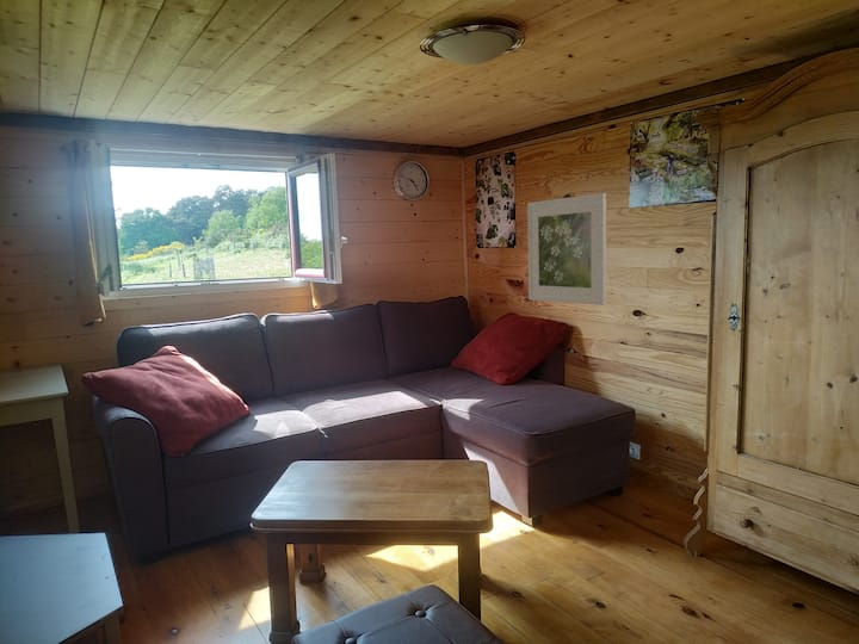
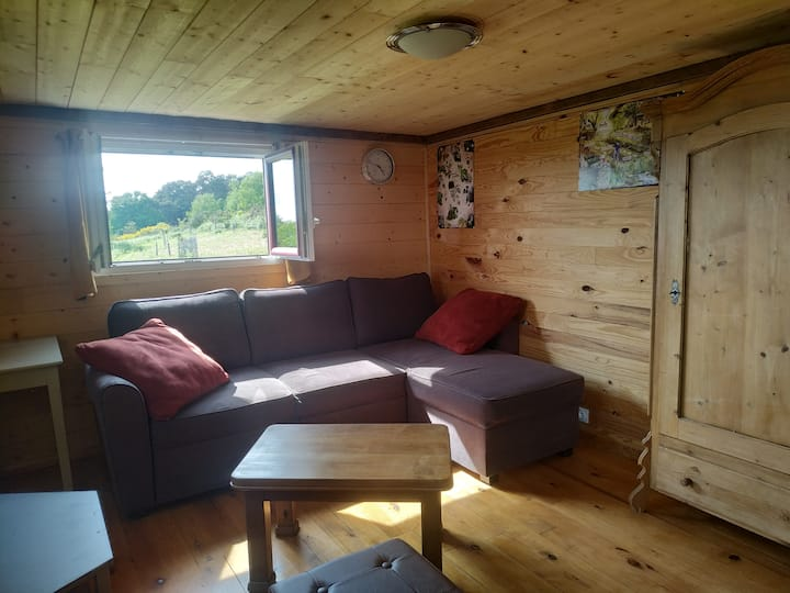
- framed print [526,192,607,306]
